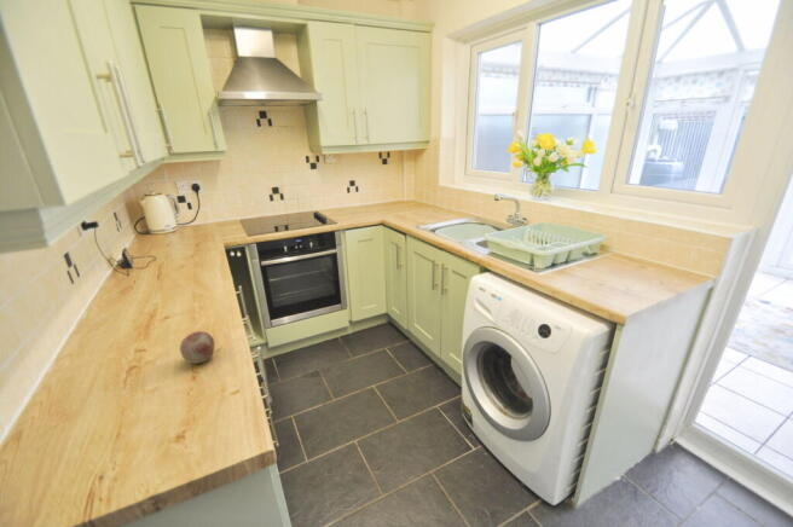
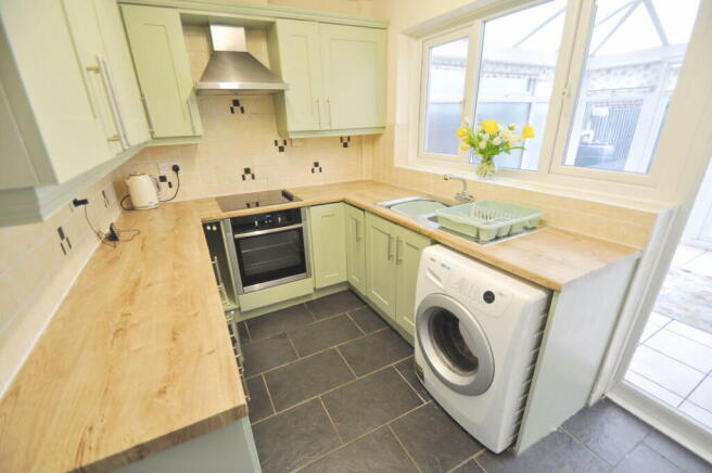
- apple [179,330,215,365]
